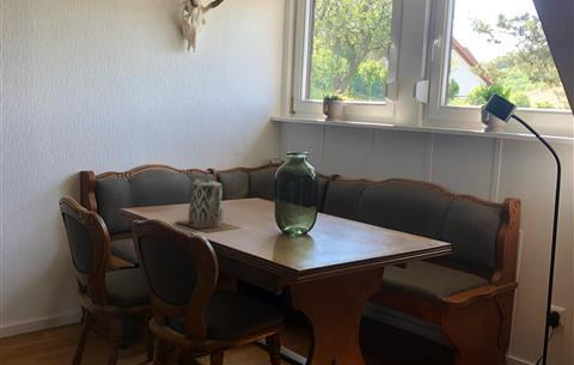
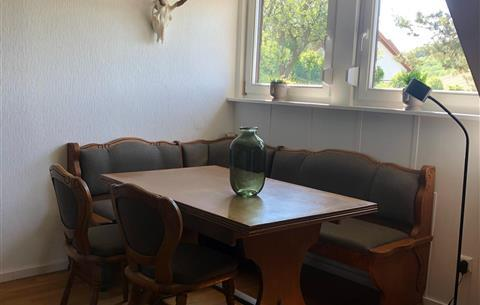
- teapot [173,172,243,233]
